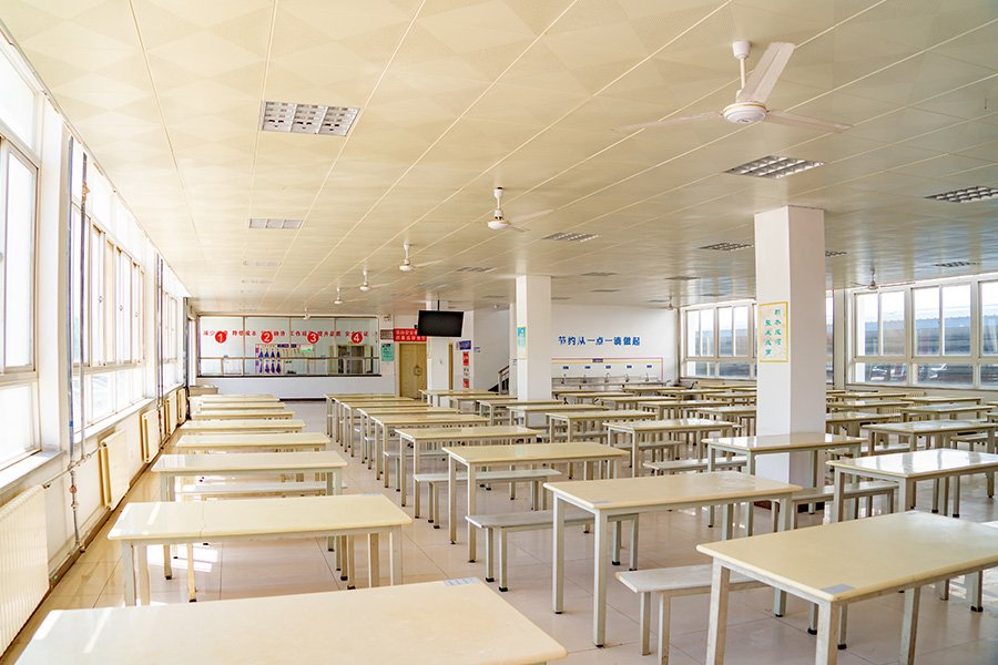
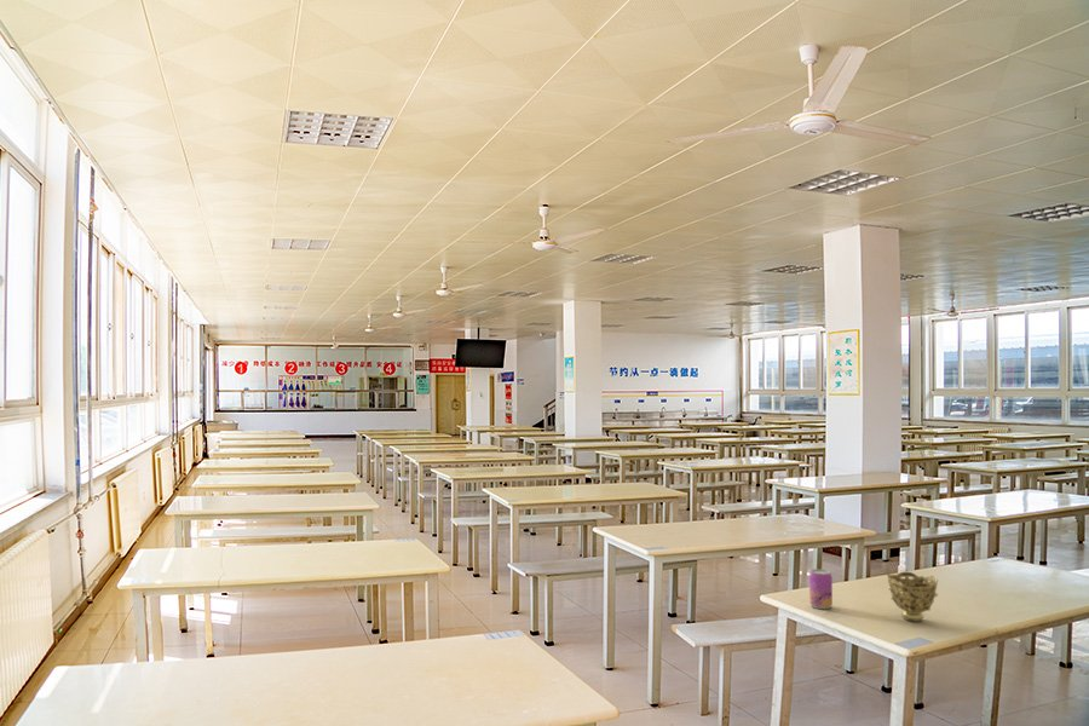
+ decorative bowl [886,571,939,623]
+ beer can [808,567,834,610]
